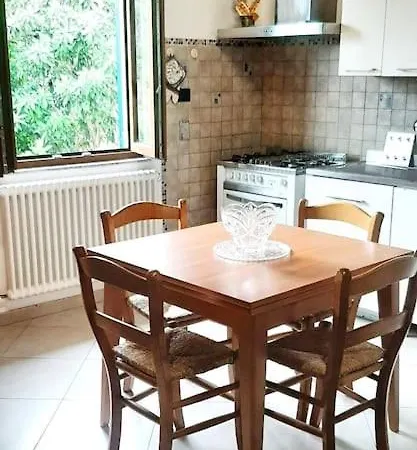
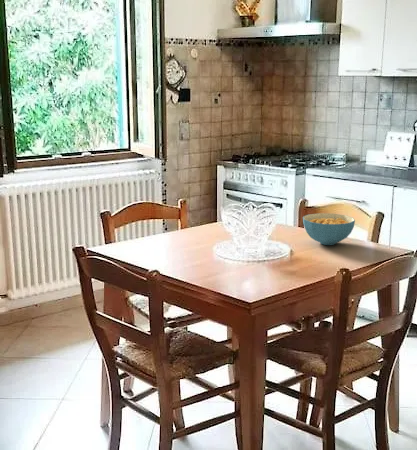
+ cereal bowl [302,212,356,246]
